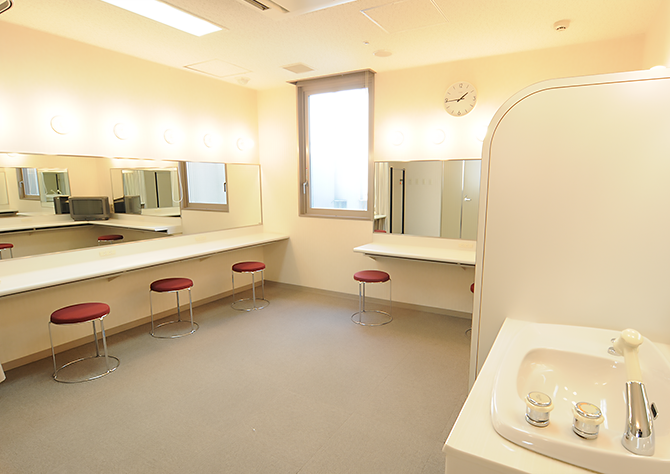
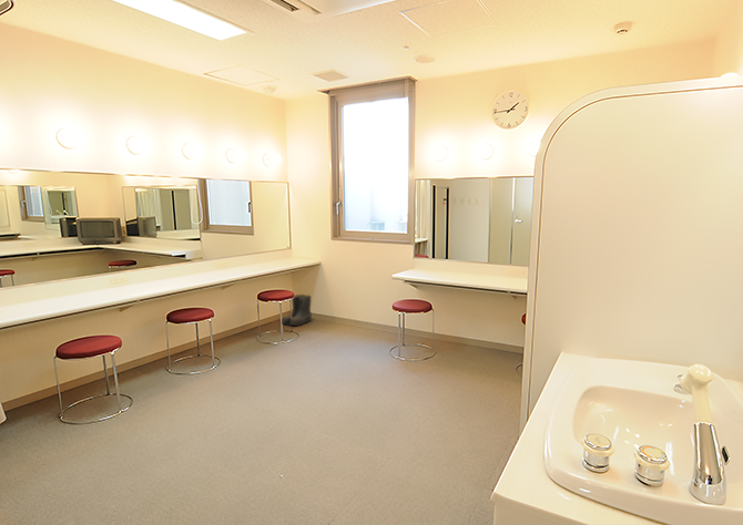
+ boots [281,294,313,327]
